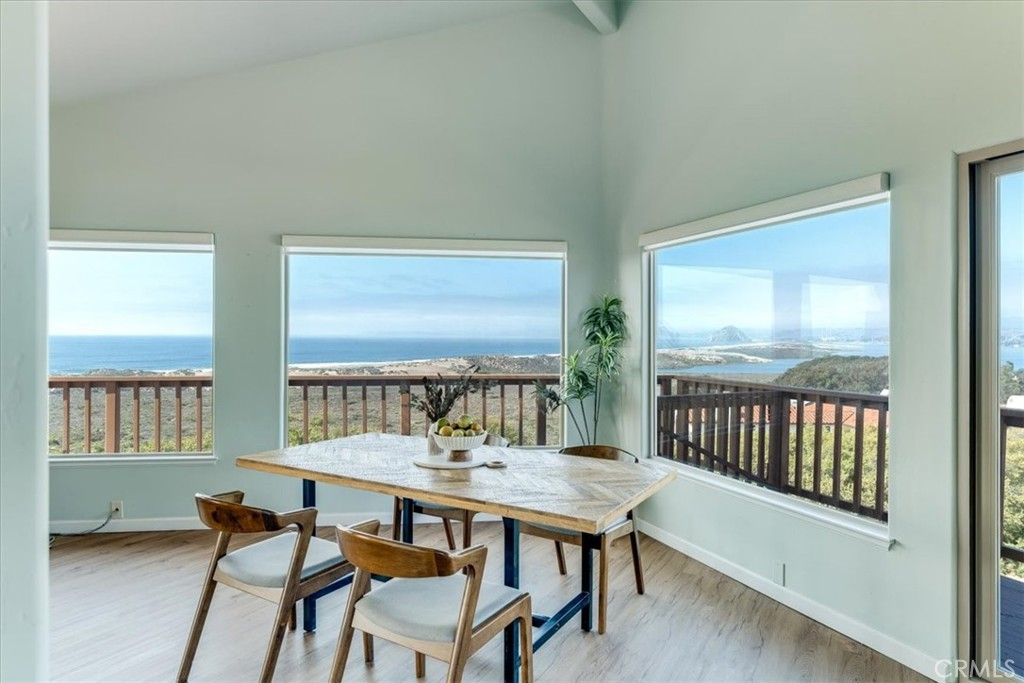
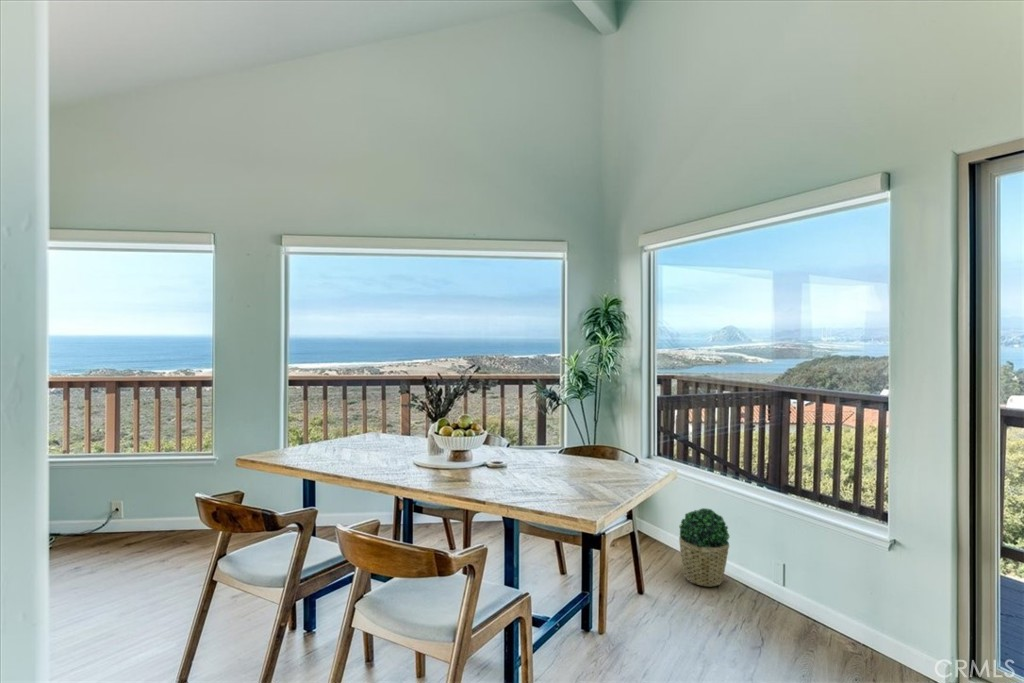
+ potted plant [678,507,731,588]
